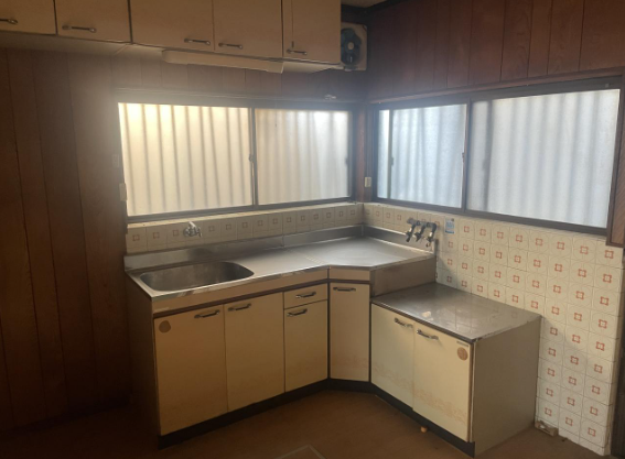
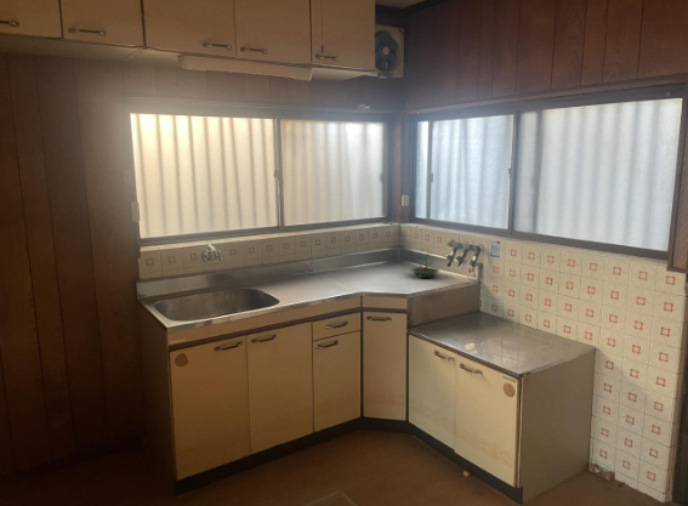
+ terrarium [410,246,442,279]
